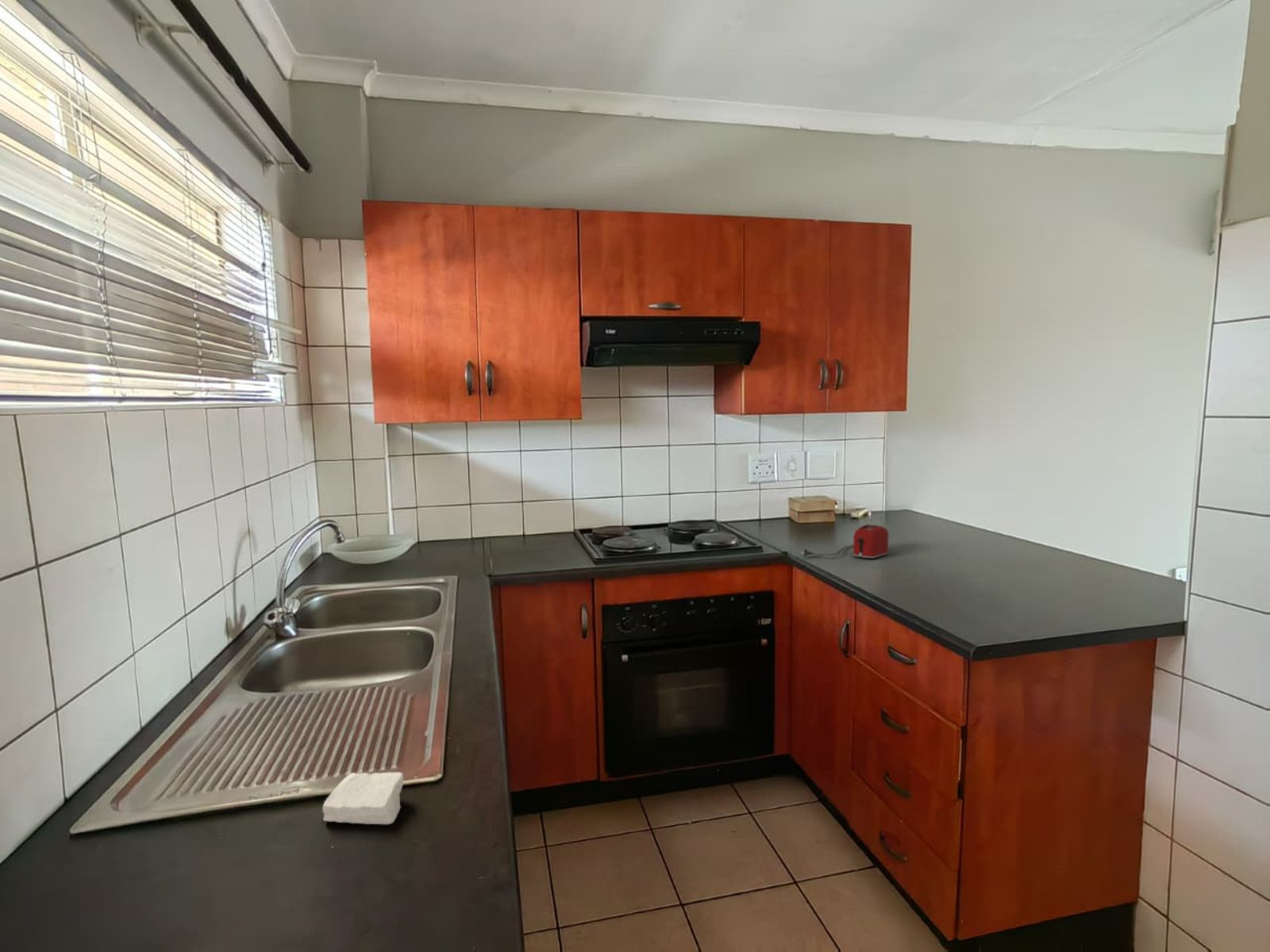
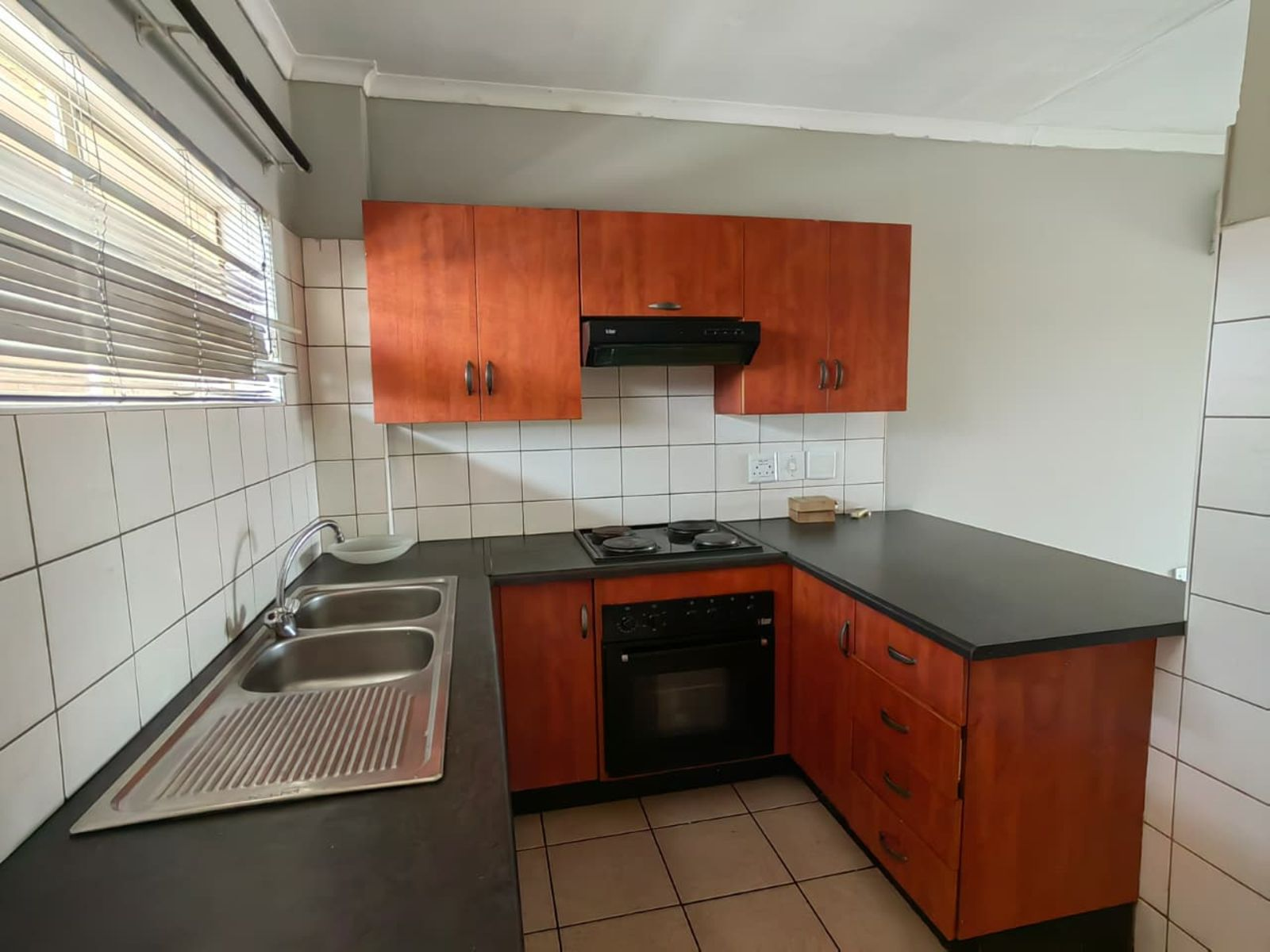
- soap bar [322,771,404,825]
- toaster [800,524,890,559]
